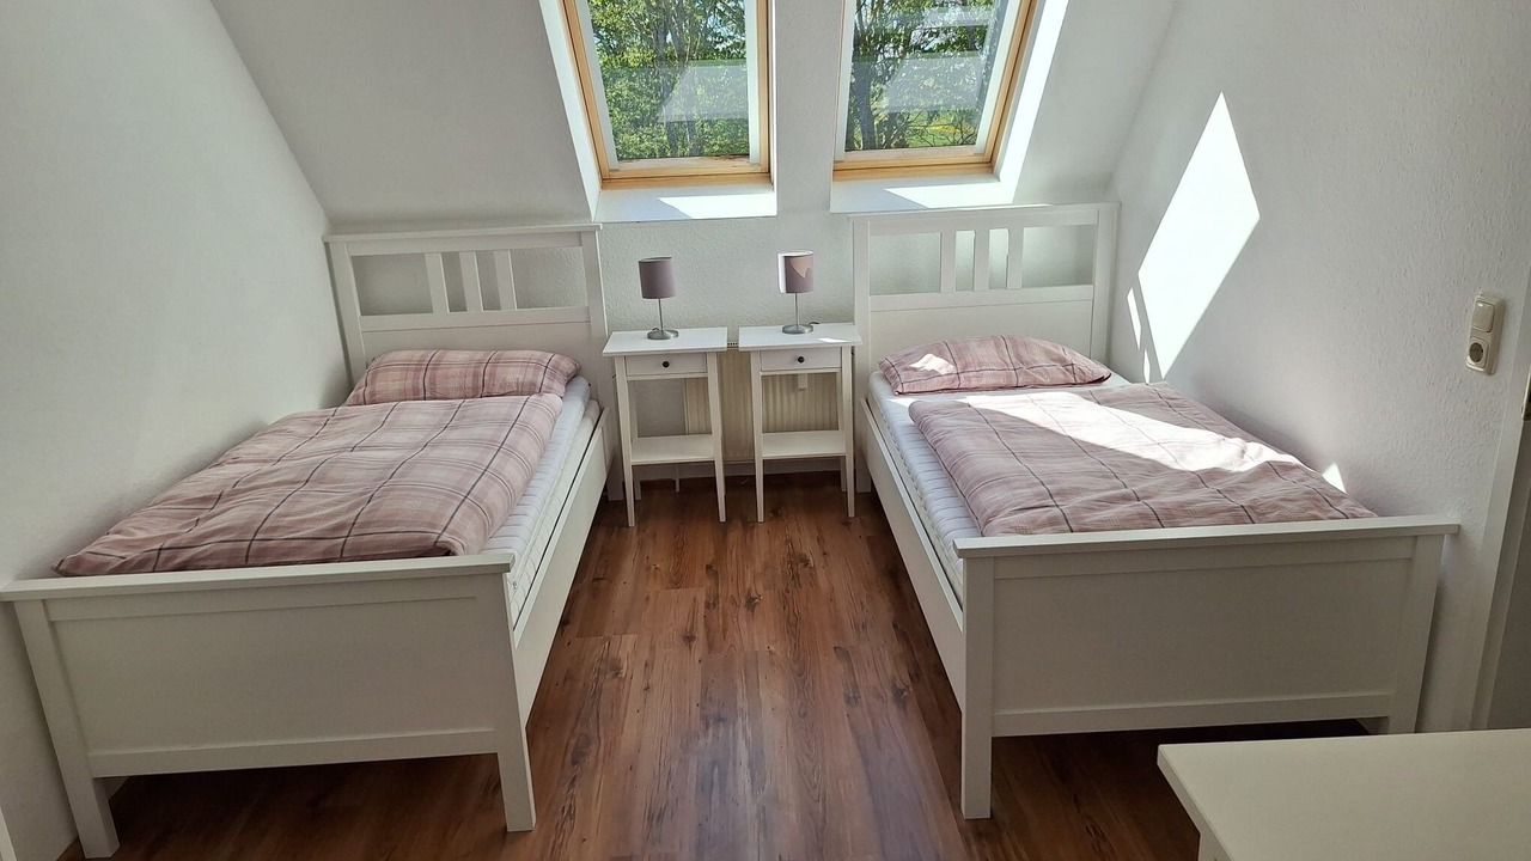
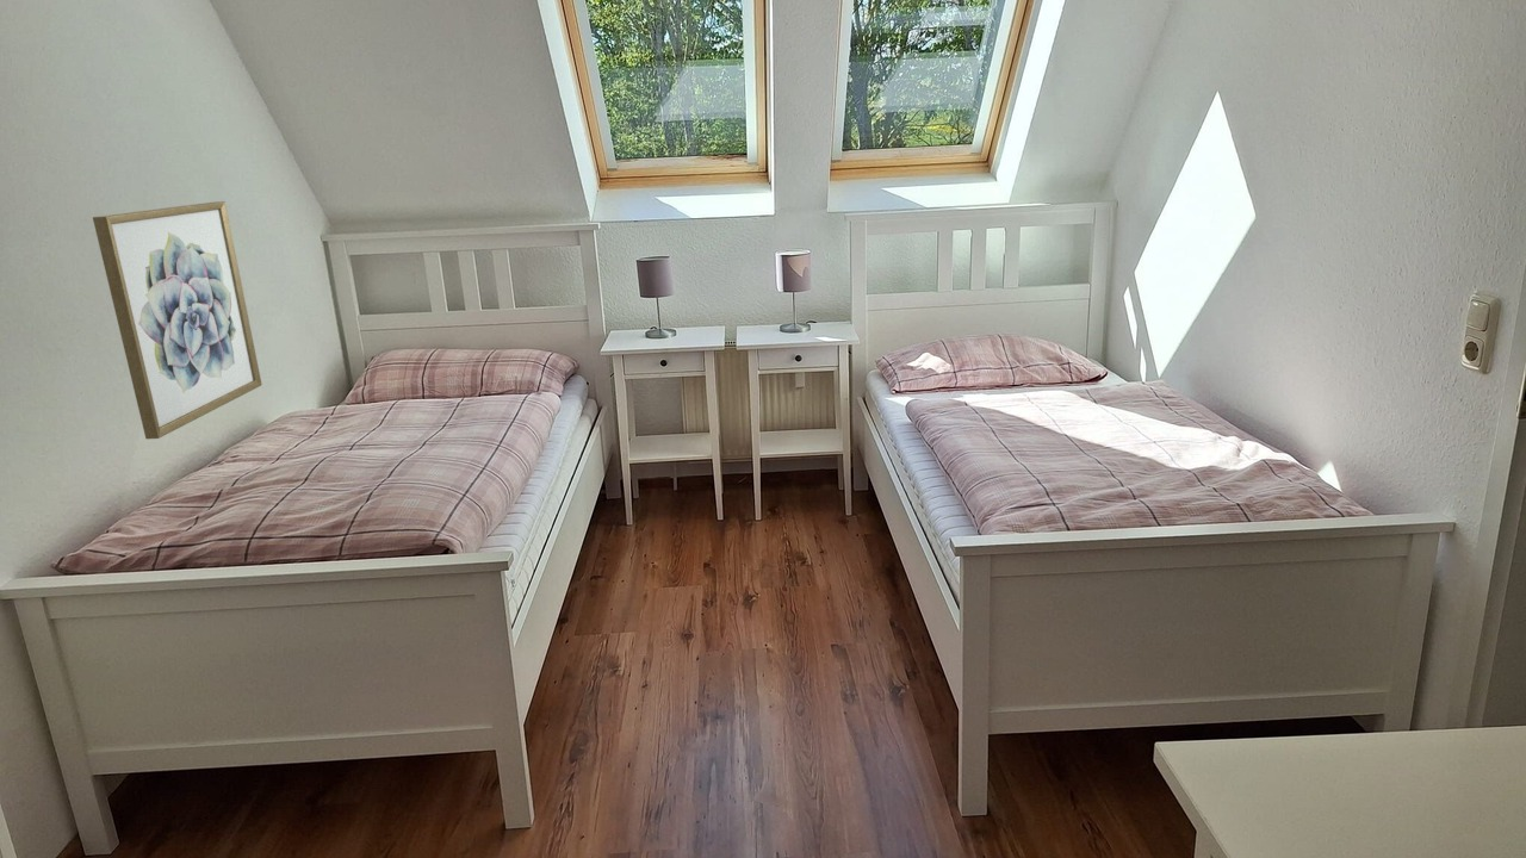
+ wall art [92,200,263,440]
